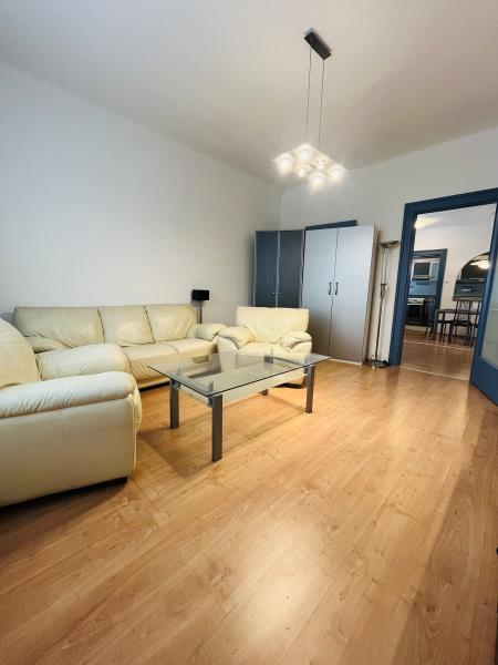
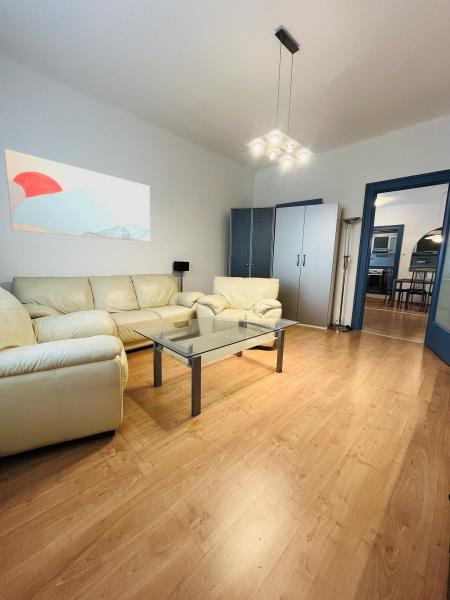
+ wall art [3,148,151,243]
